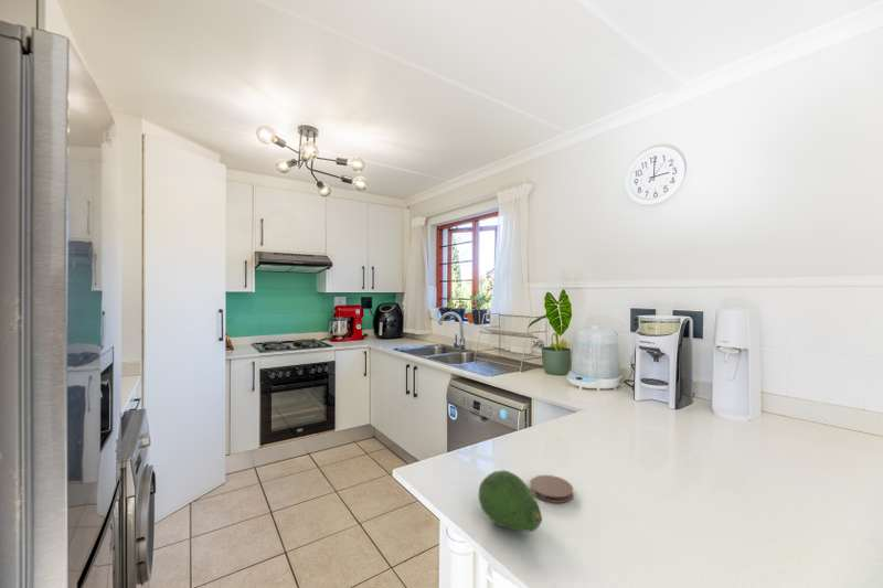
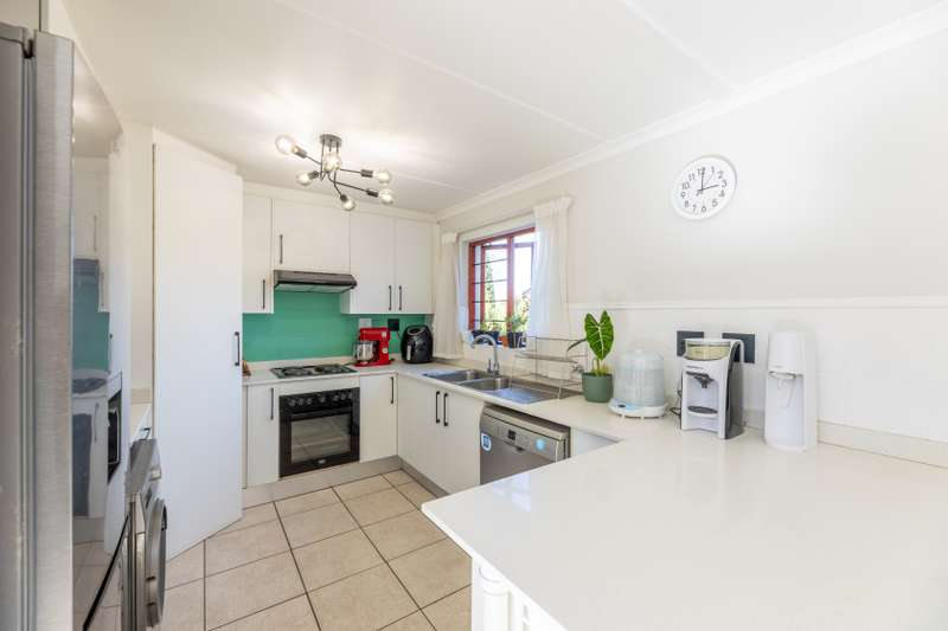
- fruit [478,469,543,533]
- coaster [529,474,574,504]
